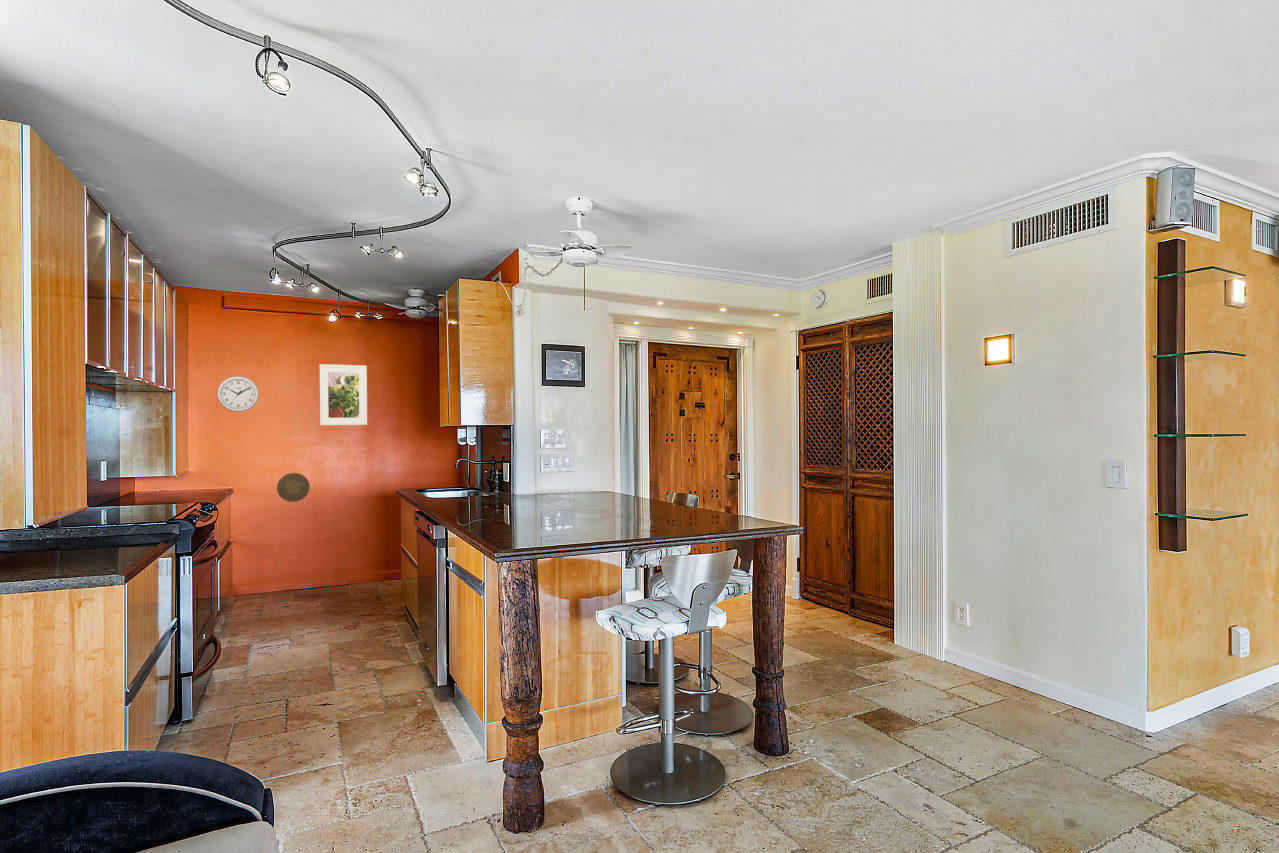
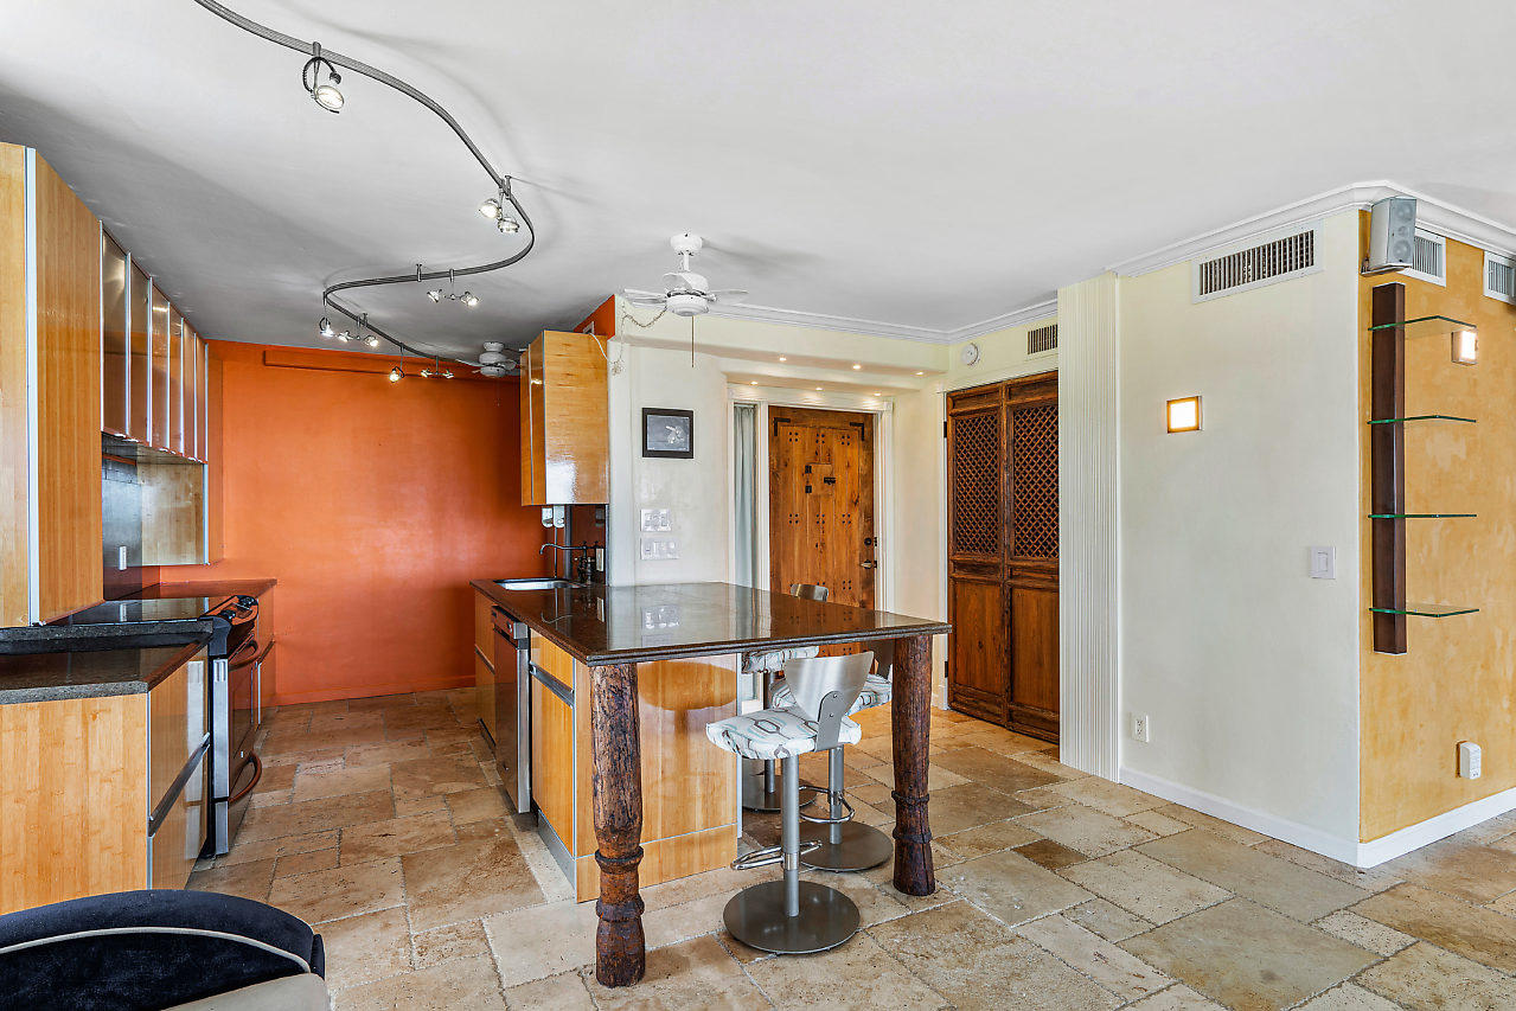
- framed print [319,363,368,426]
- decorative plate [276,472,311,503]
- wall clock [216,375,260,413]
